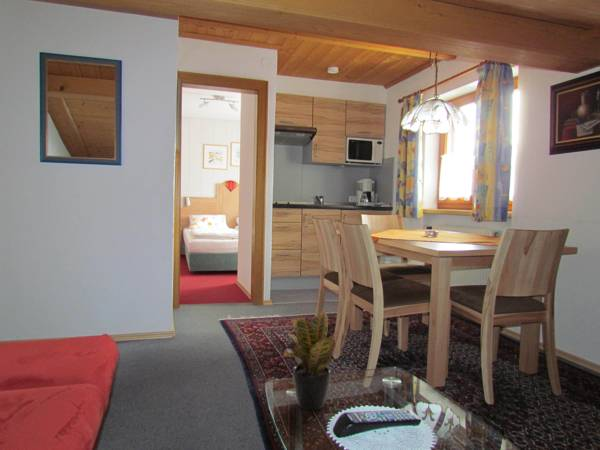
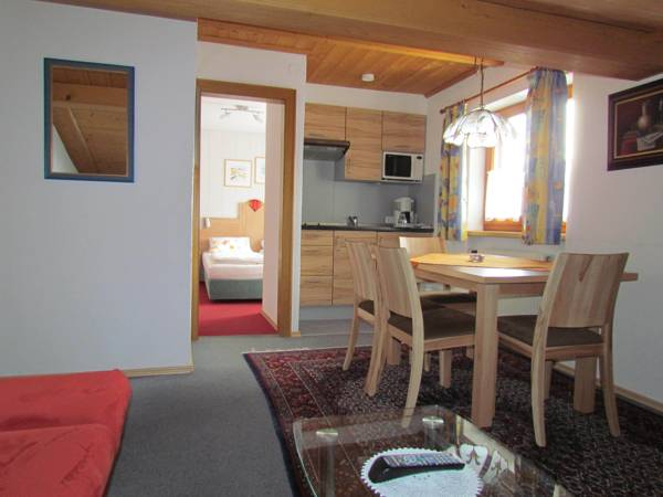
- potted plant [282,307,337,412]
